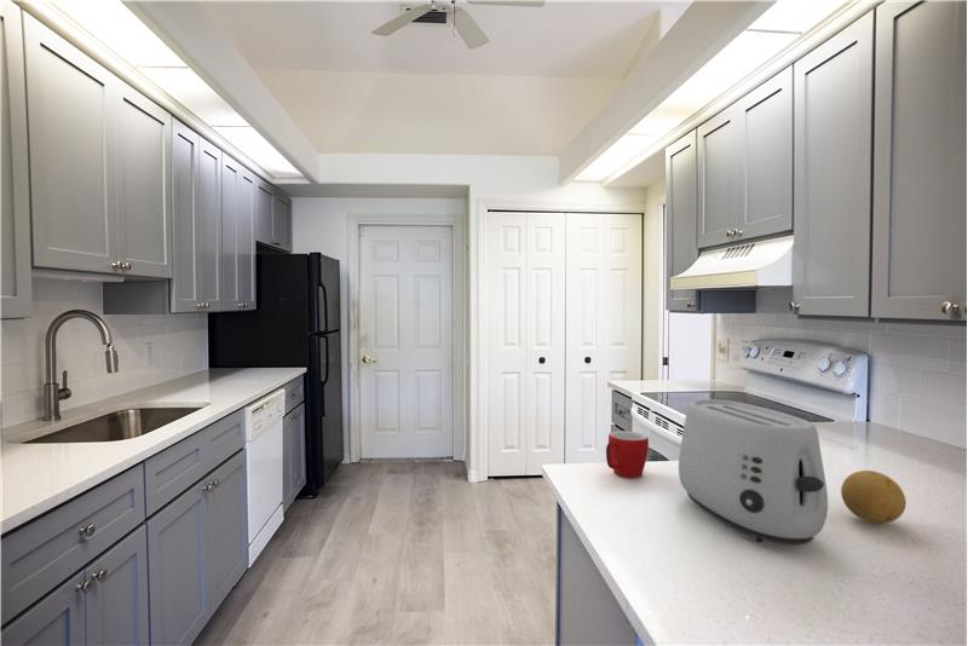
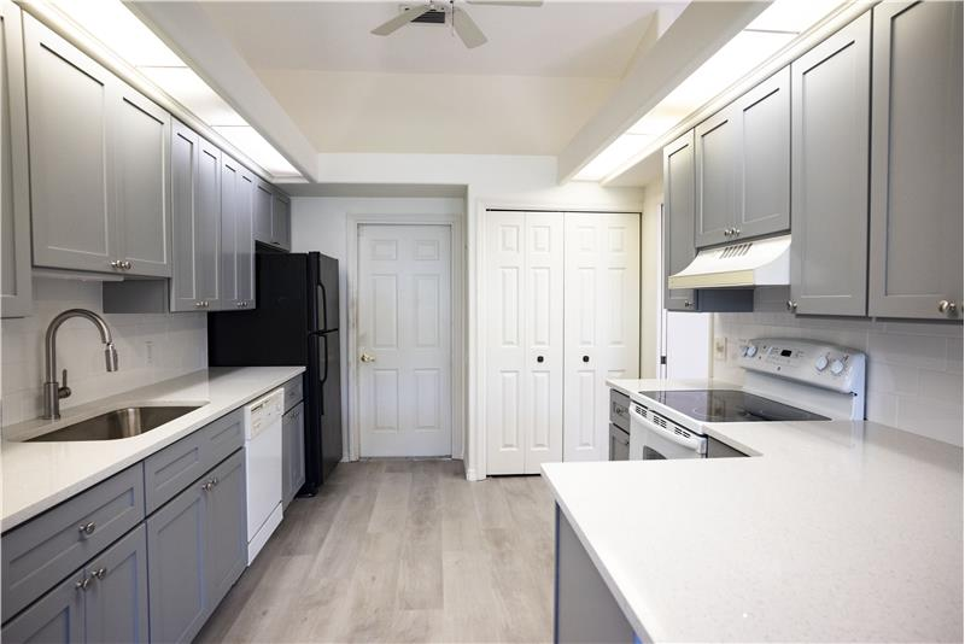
- toaster [678,398,829,546]
- mug [605,429,650,479]
- fruit [840,469,908,525]
